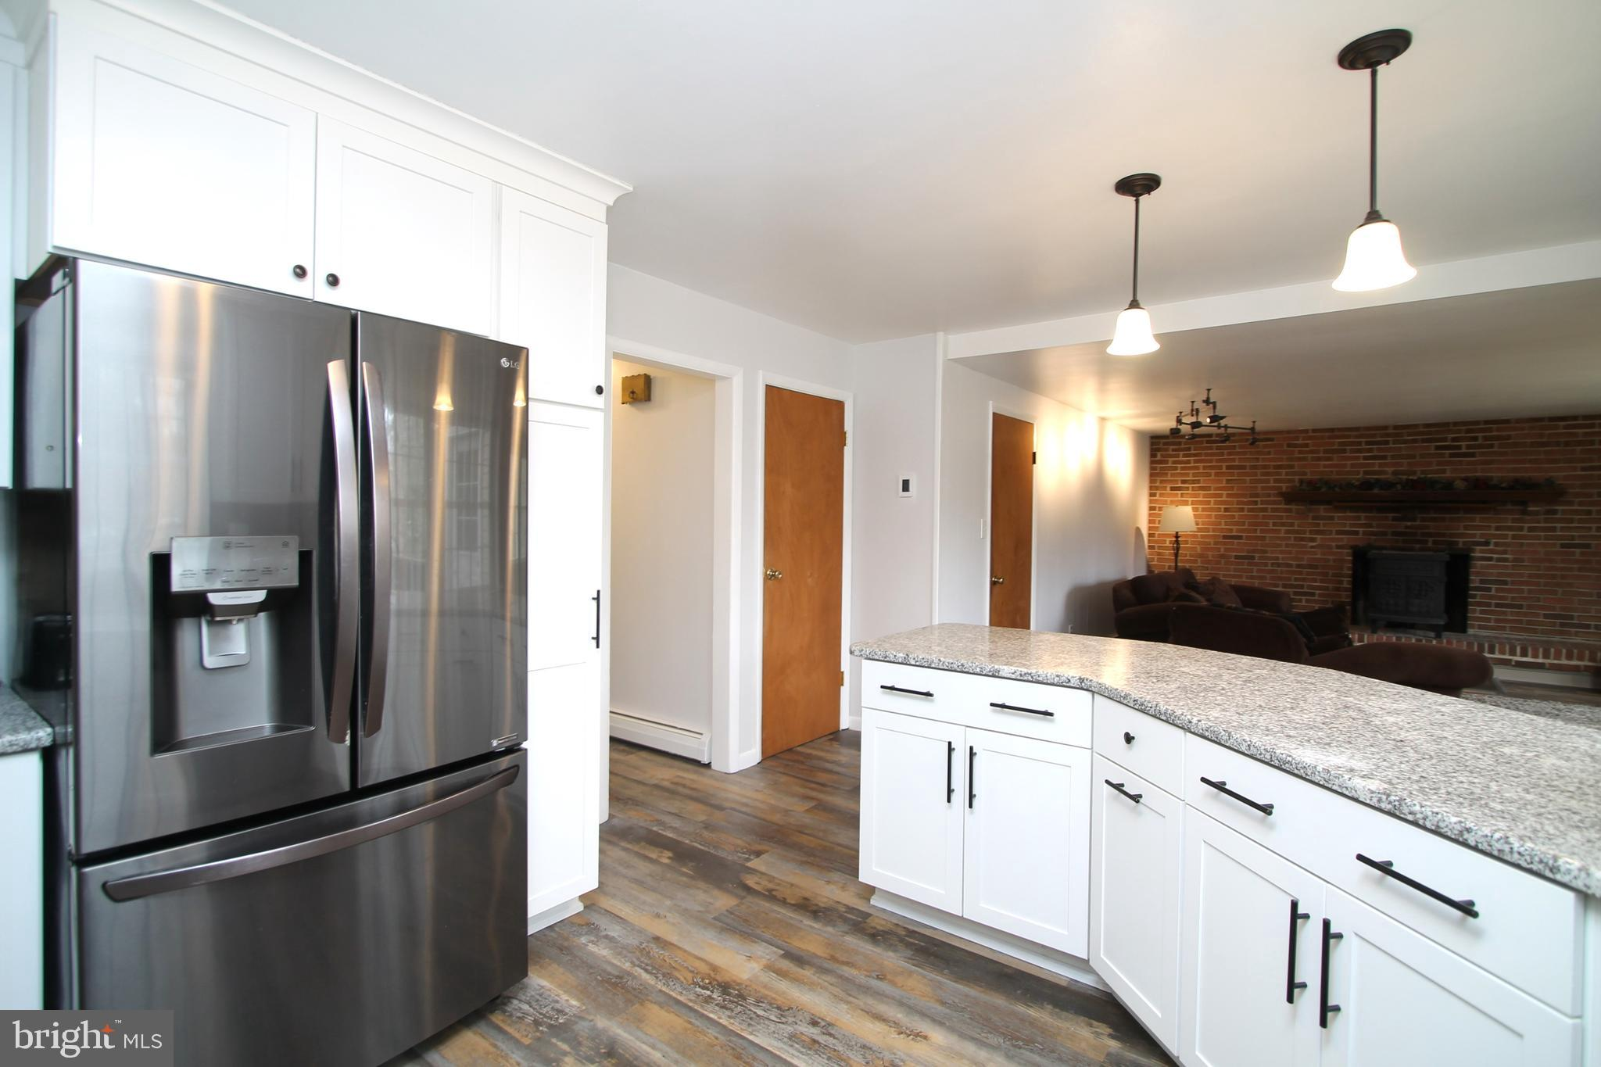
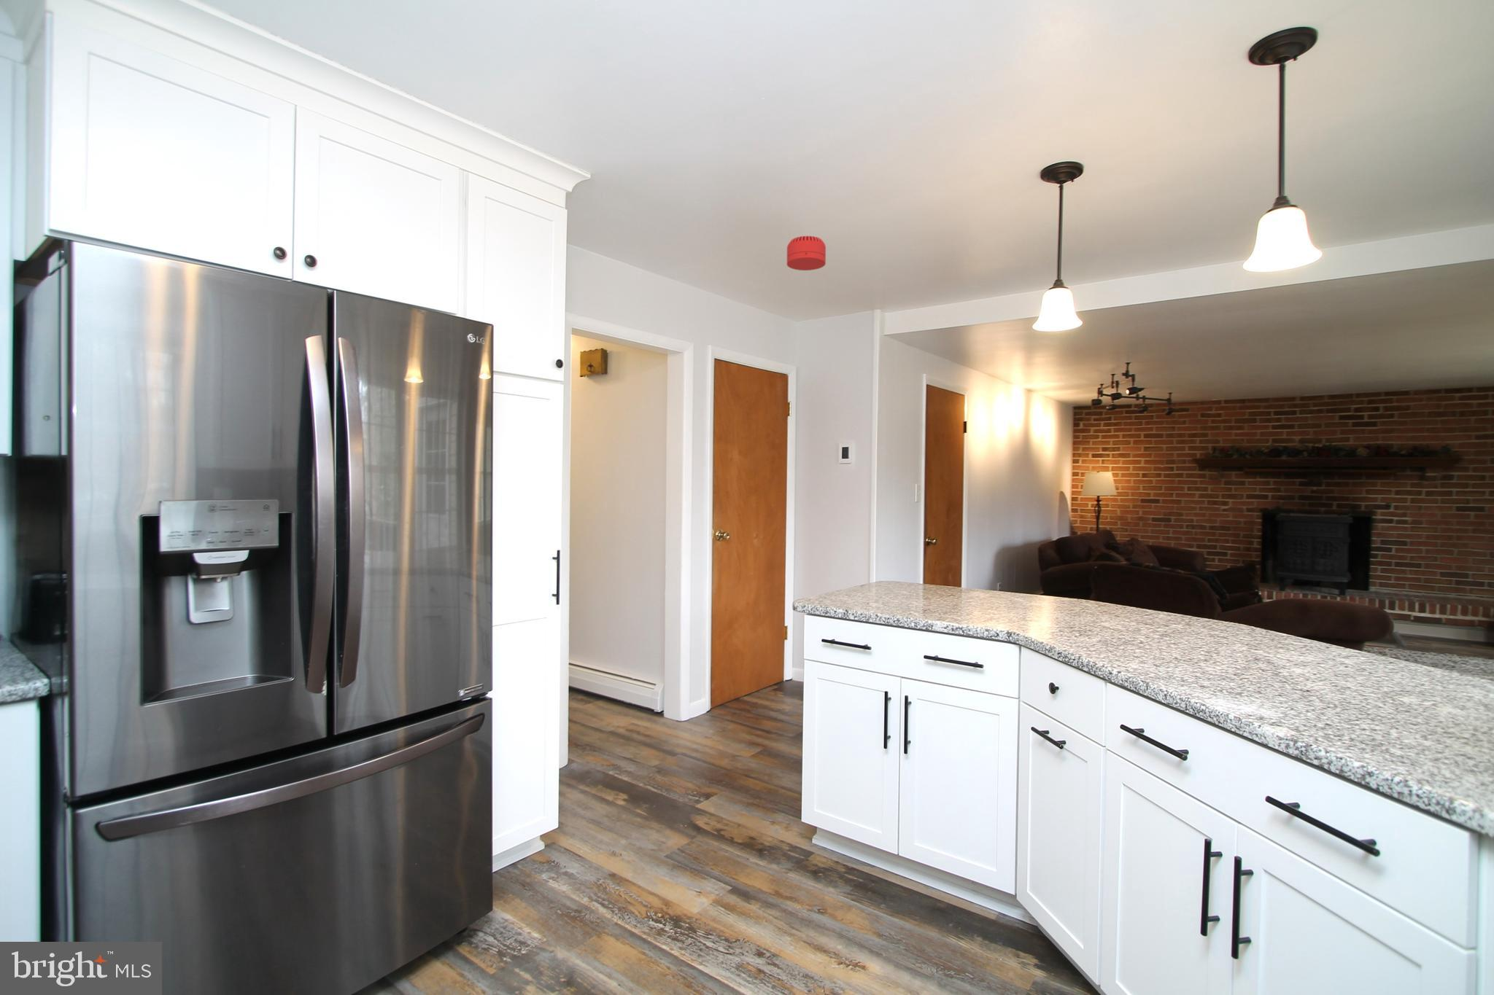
+ smoke detector [786,235,826,271]
